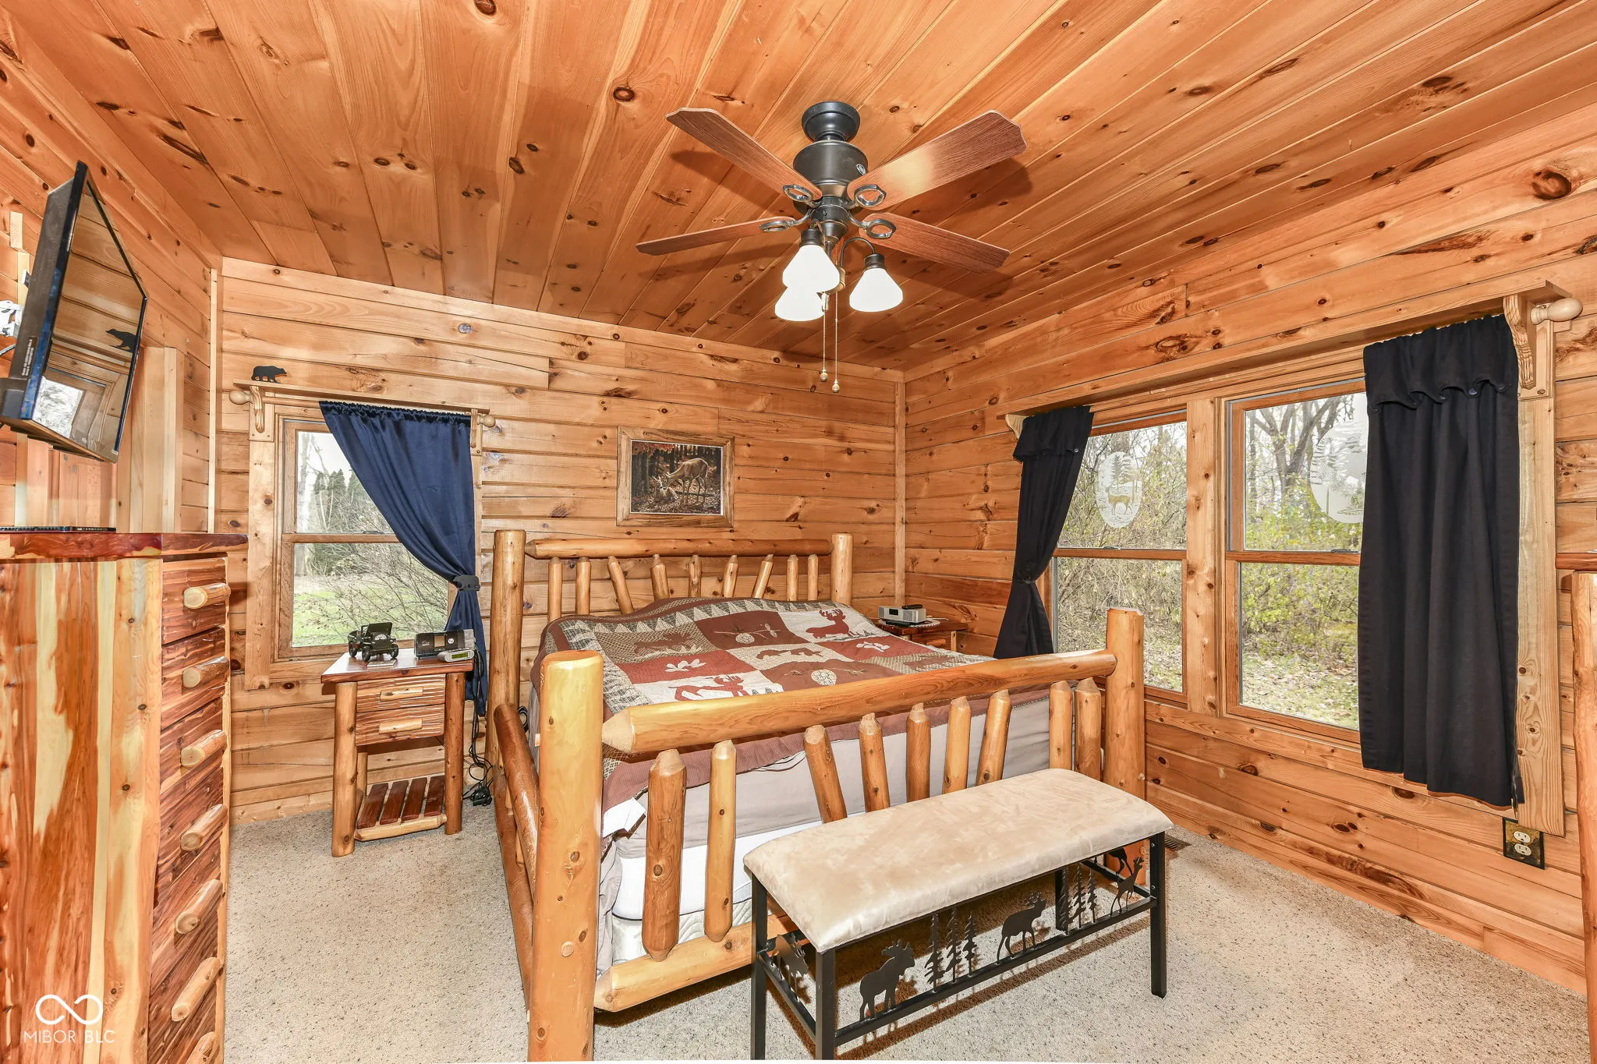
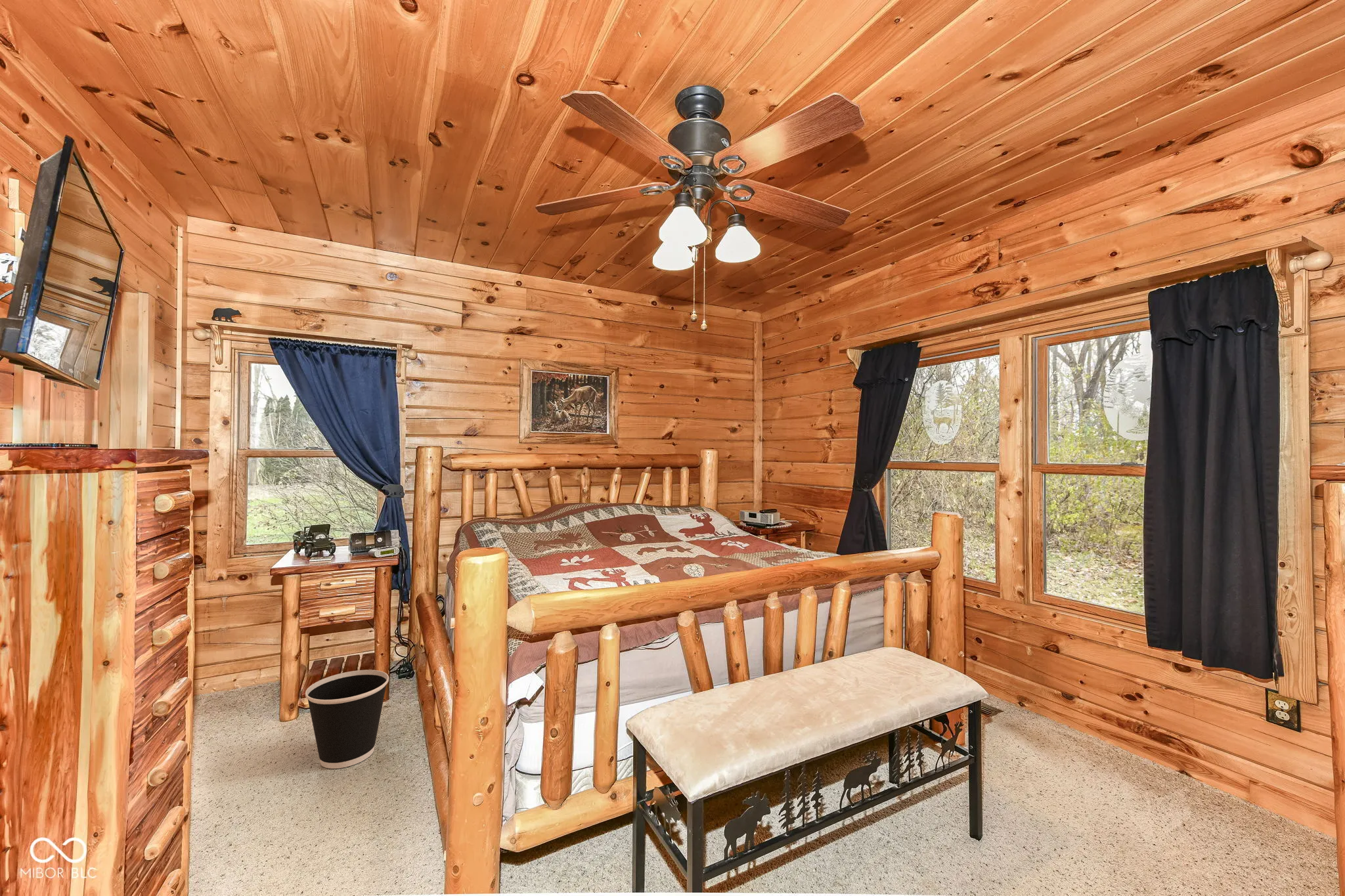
+ wastebasket [305,670,389,769]
